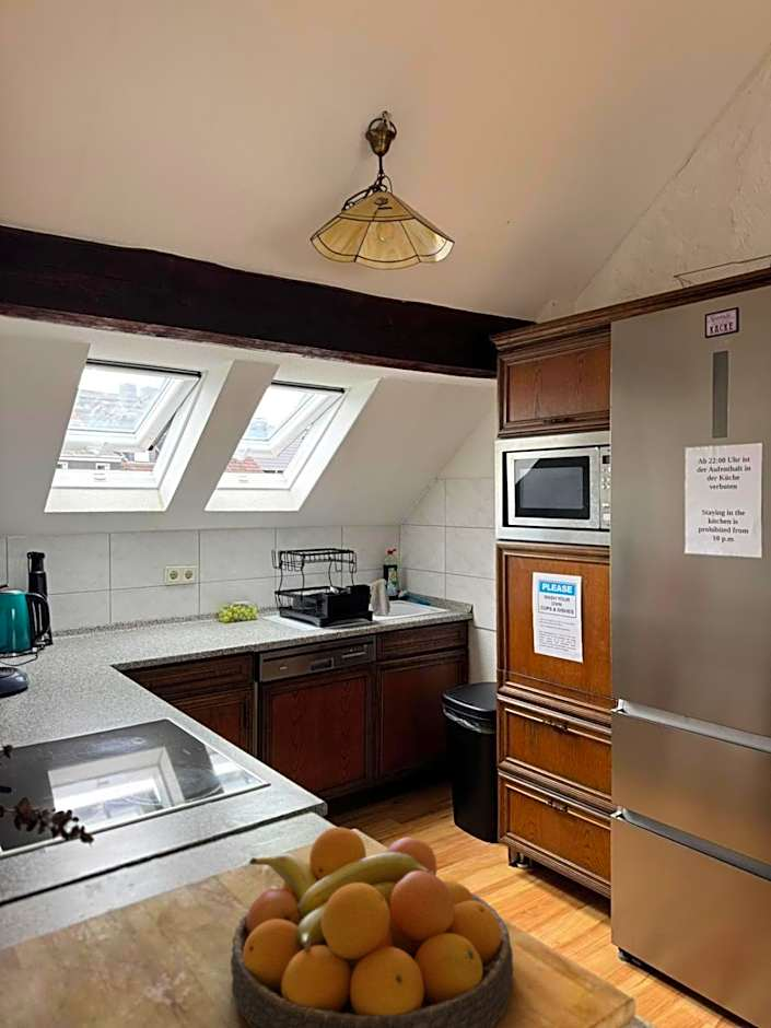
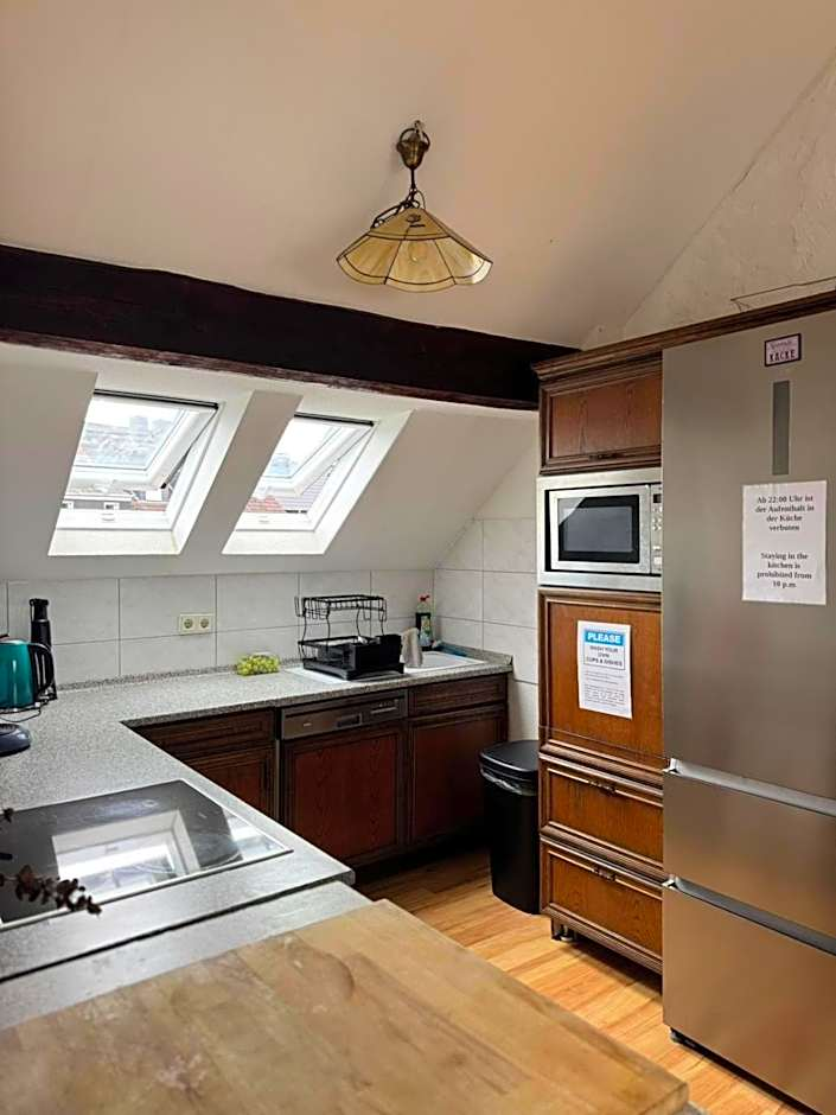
- fruit bowl [230,826,514,1028]
